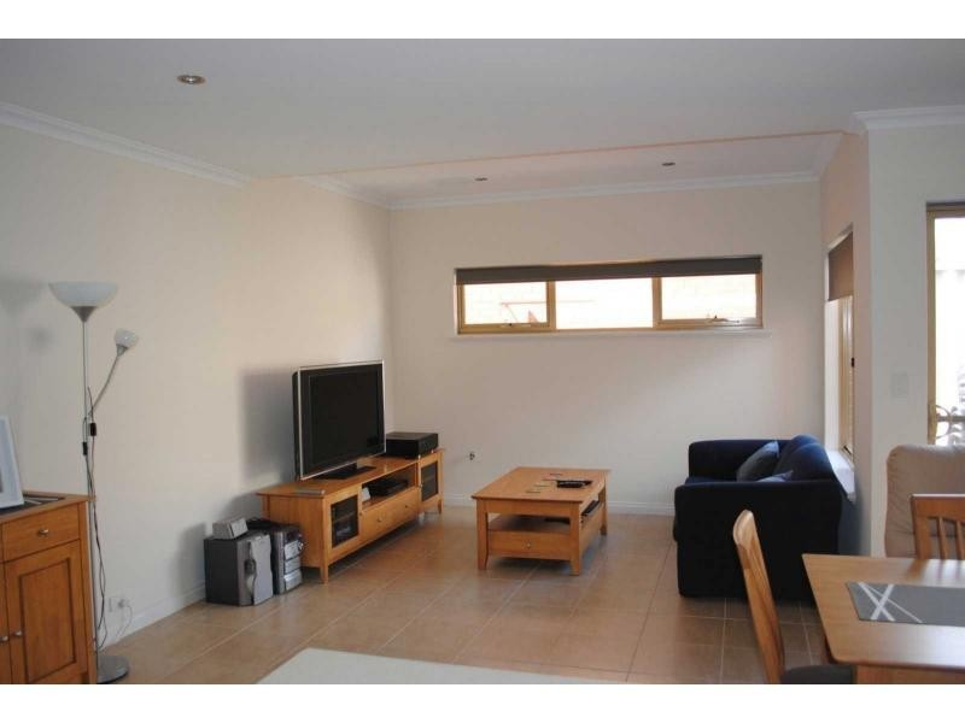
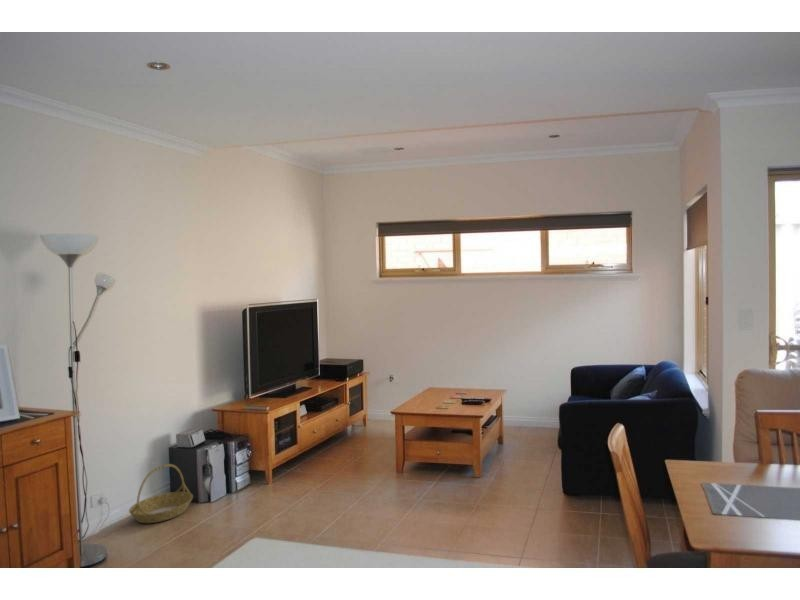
+ basket [128,463,194,524]
